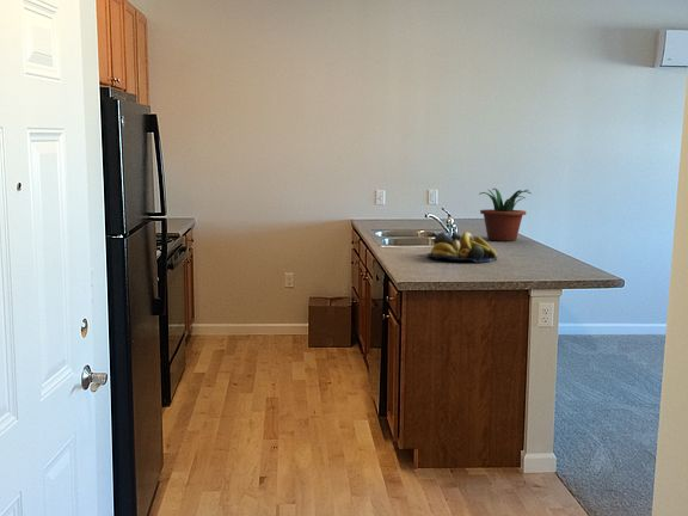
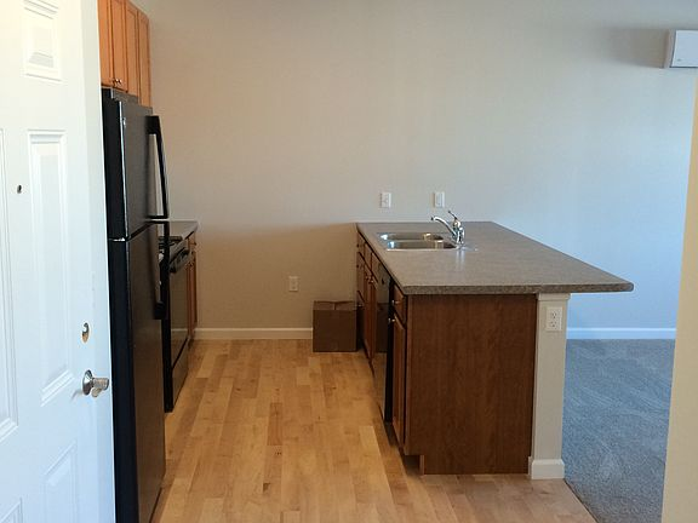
- potted plant [478,188,532,242]
- fruit bowl [425,231,498,263]
